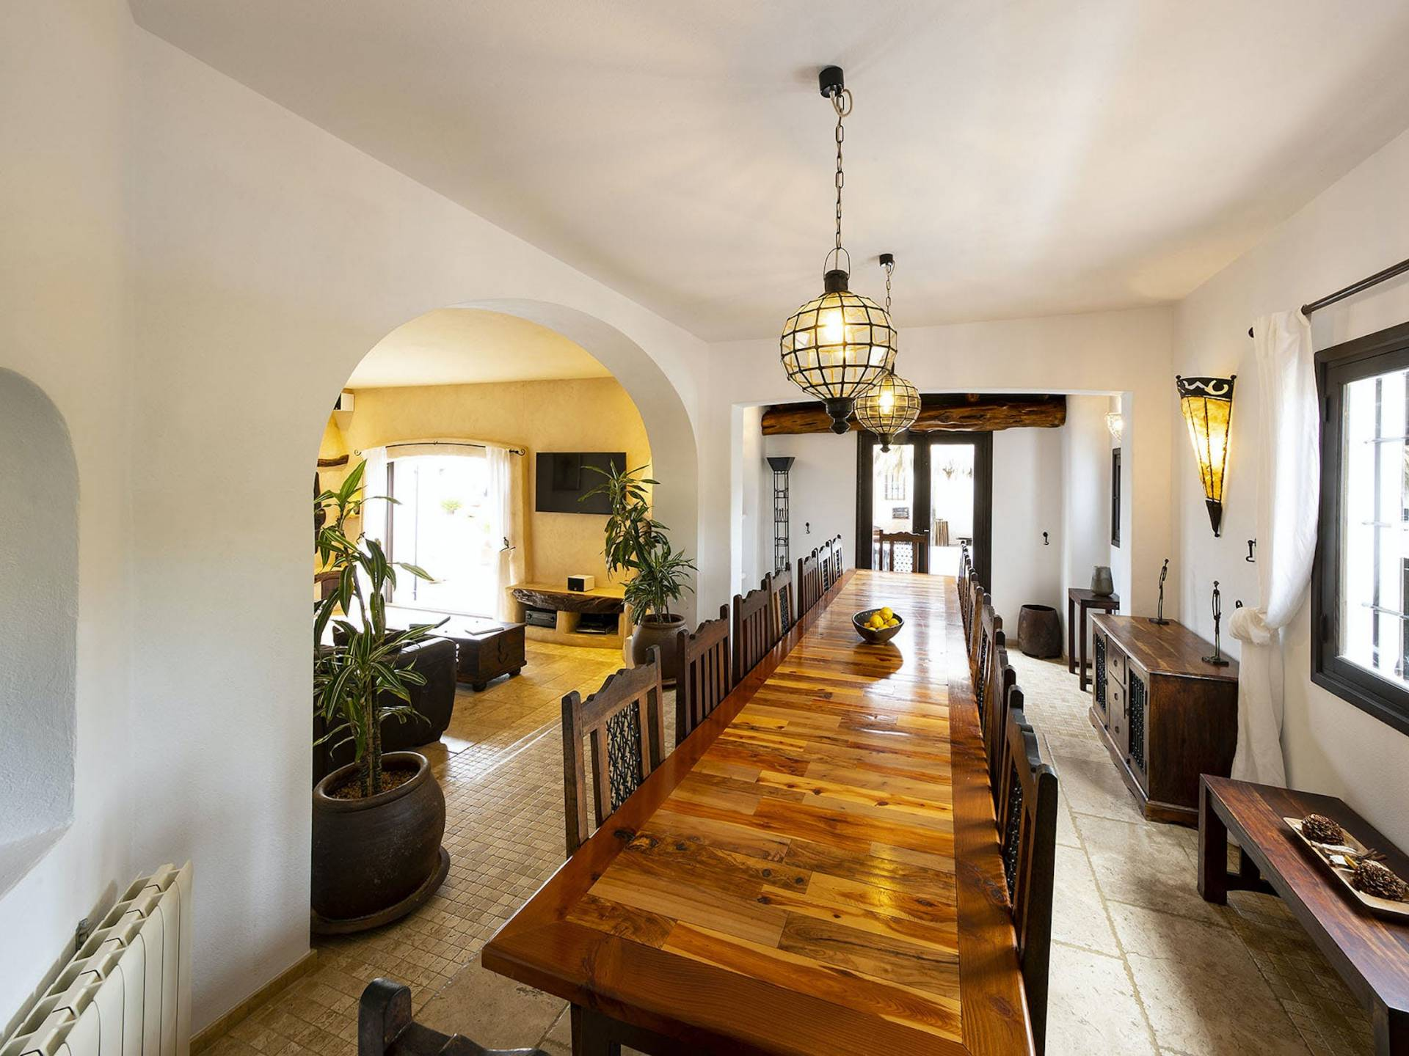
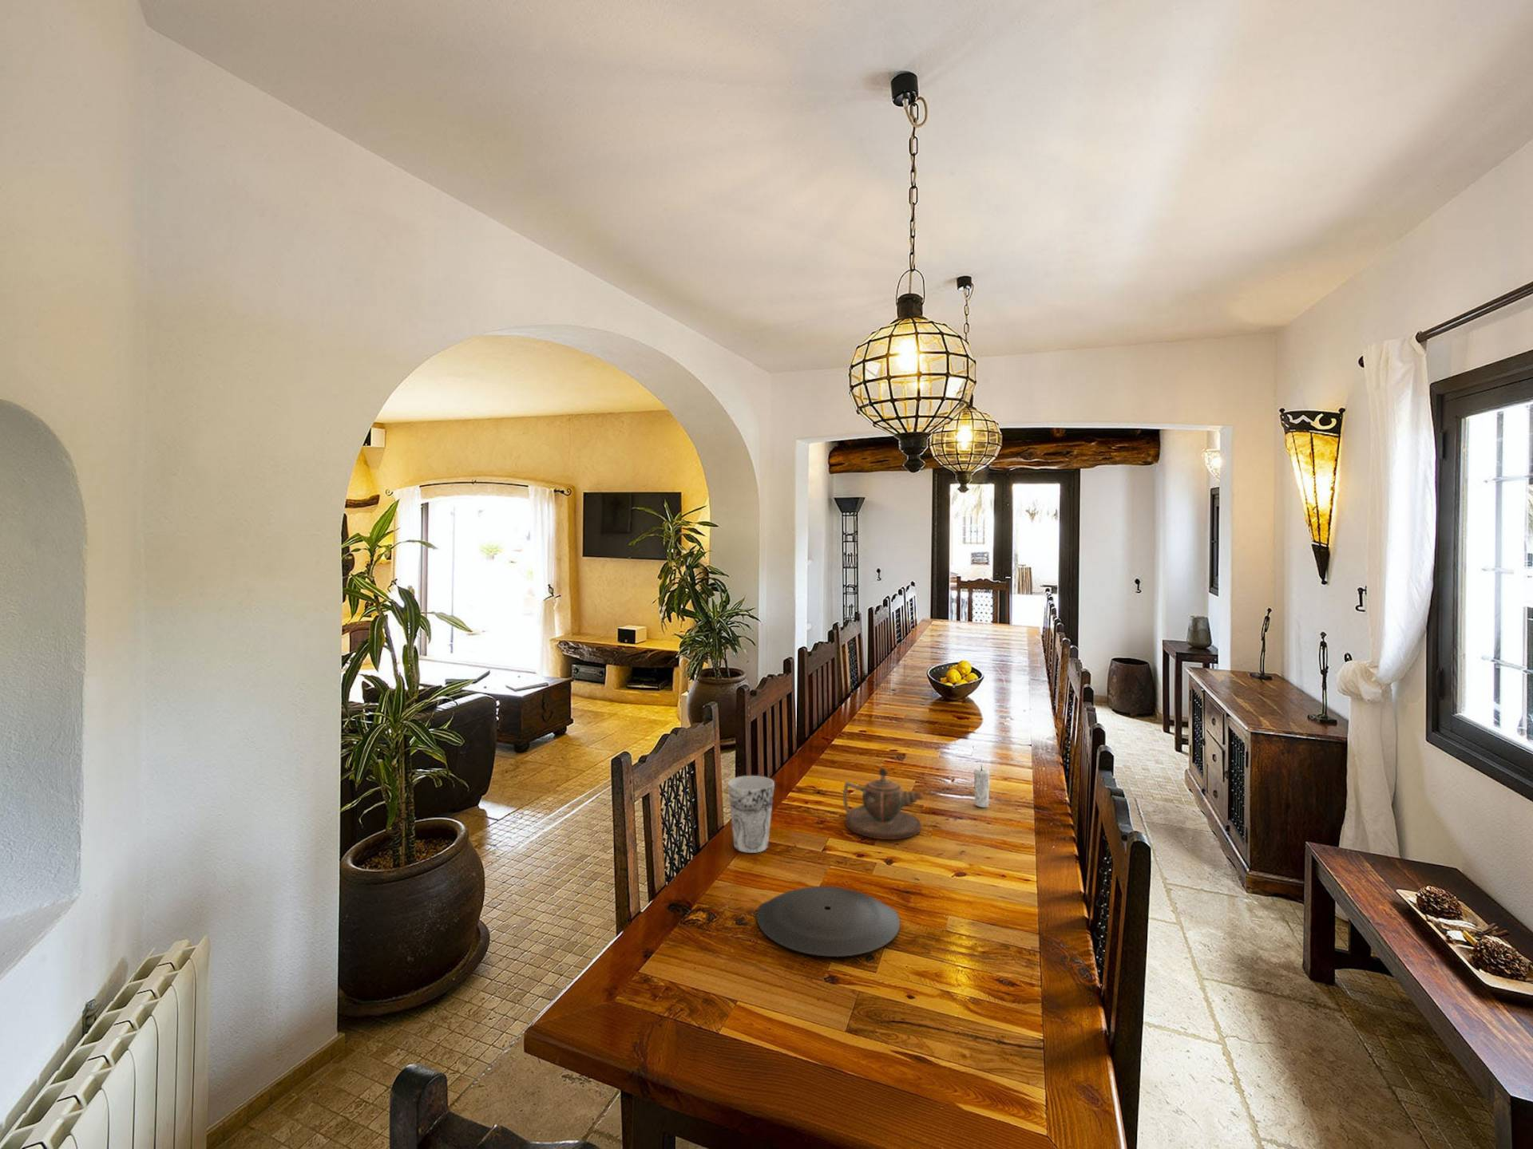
+ plate [756,886,900,957]
+ teapot [843,766,923,840]
+ cup [728,775,775,853]
+ candle [973,764,991,809]
